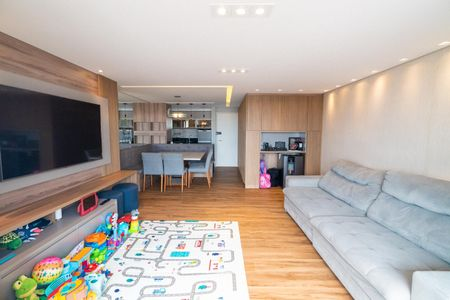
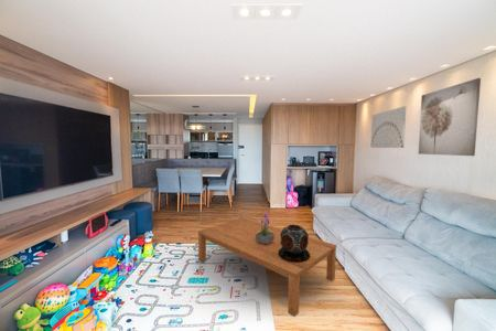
+ decorative sphere [278,224,310,263]
+ potted plant [256,212,274,245]
+ coffee table [197,216,337,318]
+ wall art [369,106,407,149]
+ wall art [418,77,482,157]
